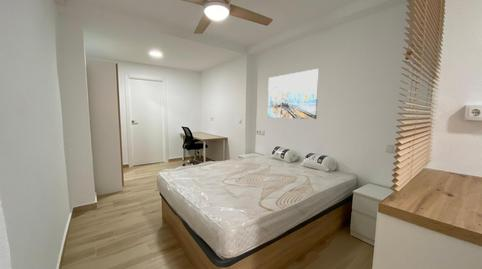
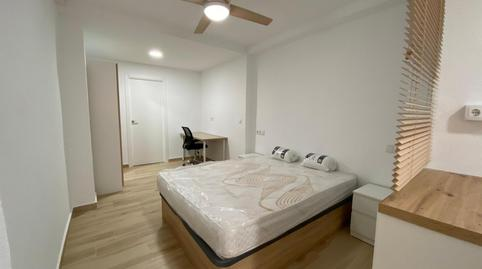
- wall art [267,68,320,120]
